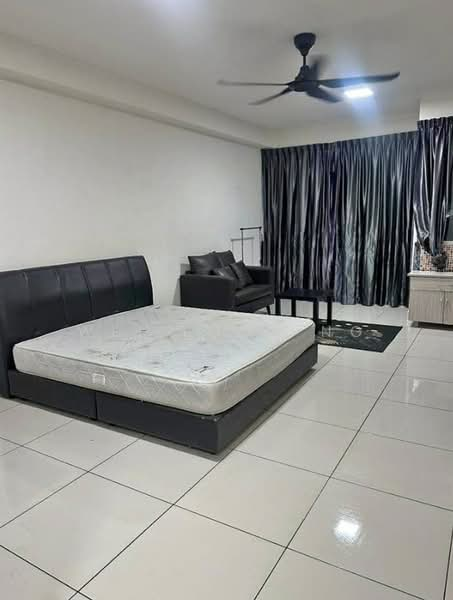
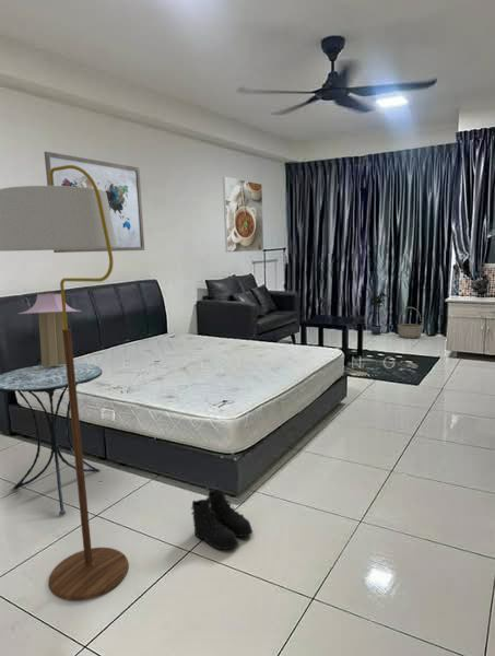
+ potted plant [367,290,388,336]
+ boots [190,488,254,551]
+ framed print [222,176,264,254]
+ floor lamp [0,165,130,601]
+ basket [397,306,423,339]
+ table lamp [16,292,83,366]
+ side table [0,362,103,515]
+ wall art [44,151,145,254]
